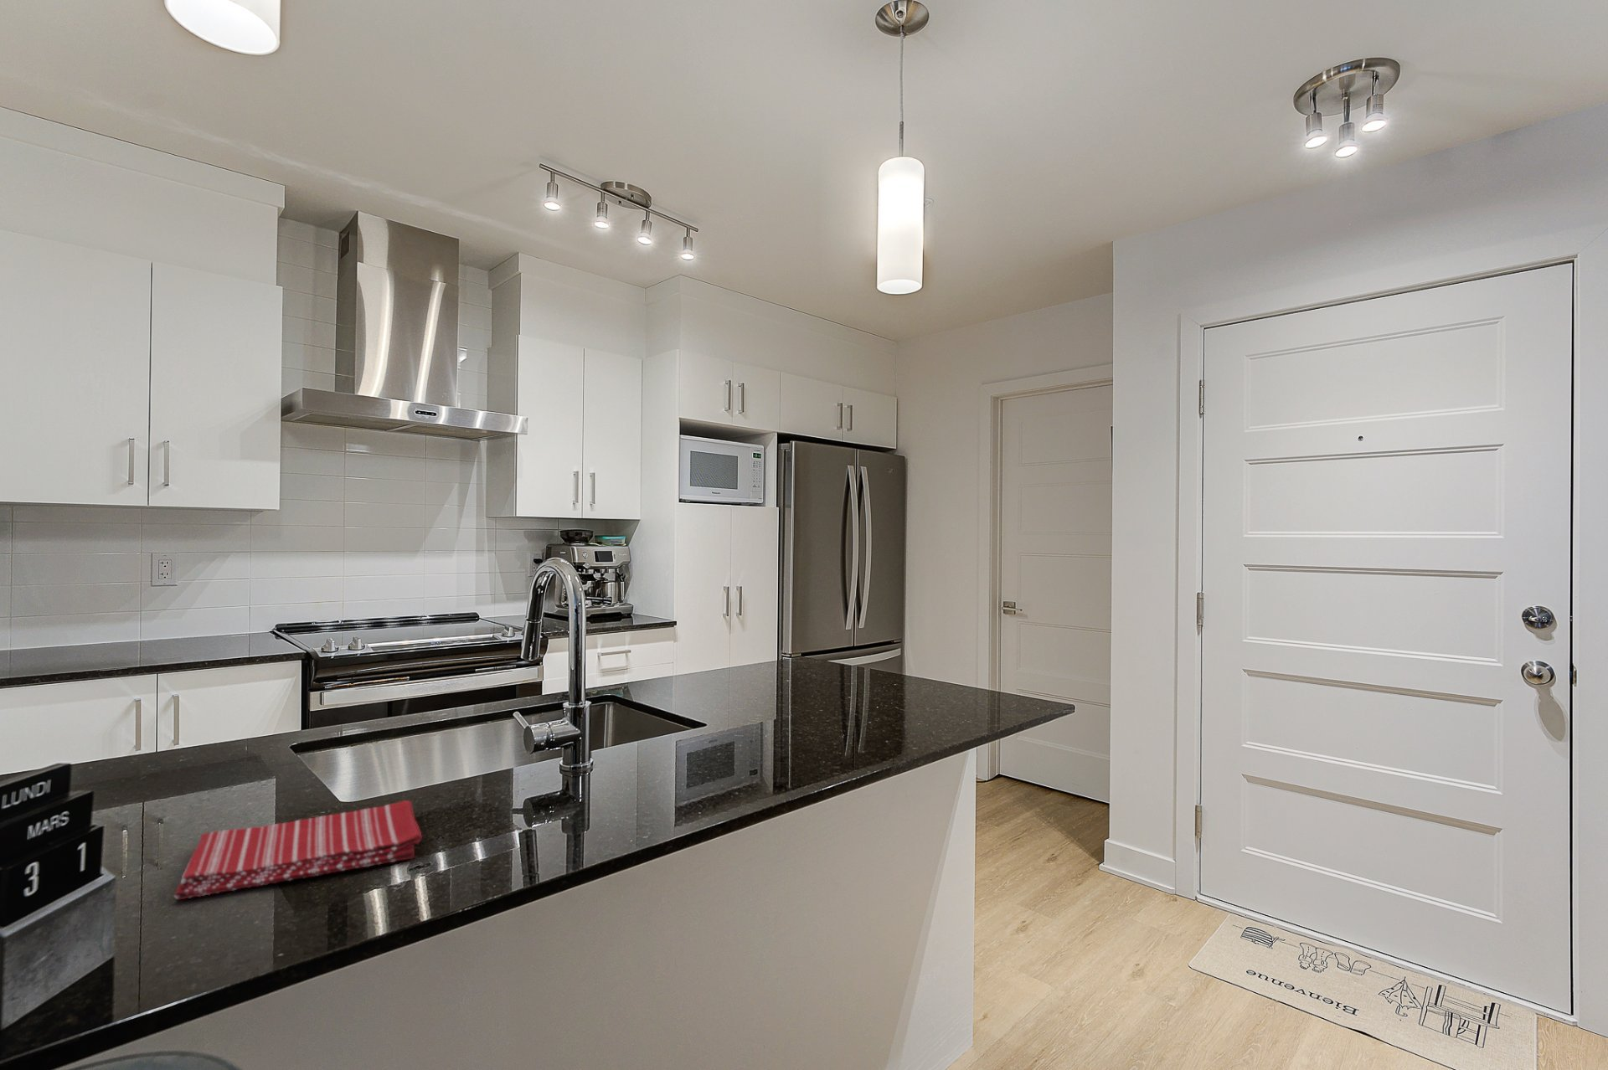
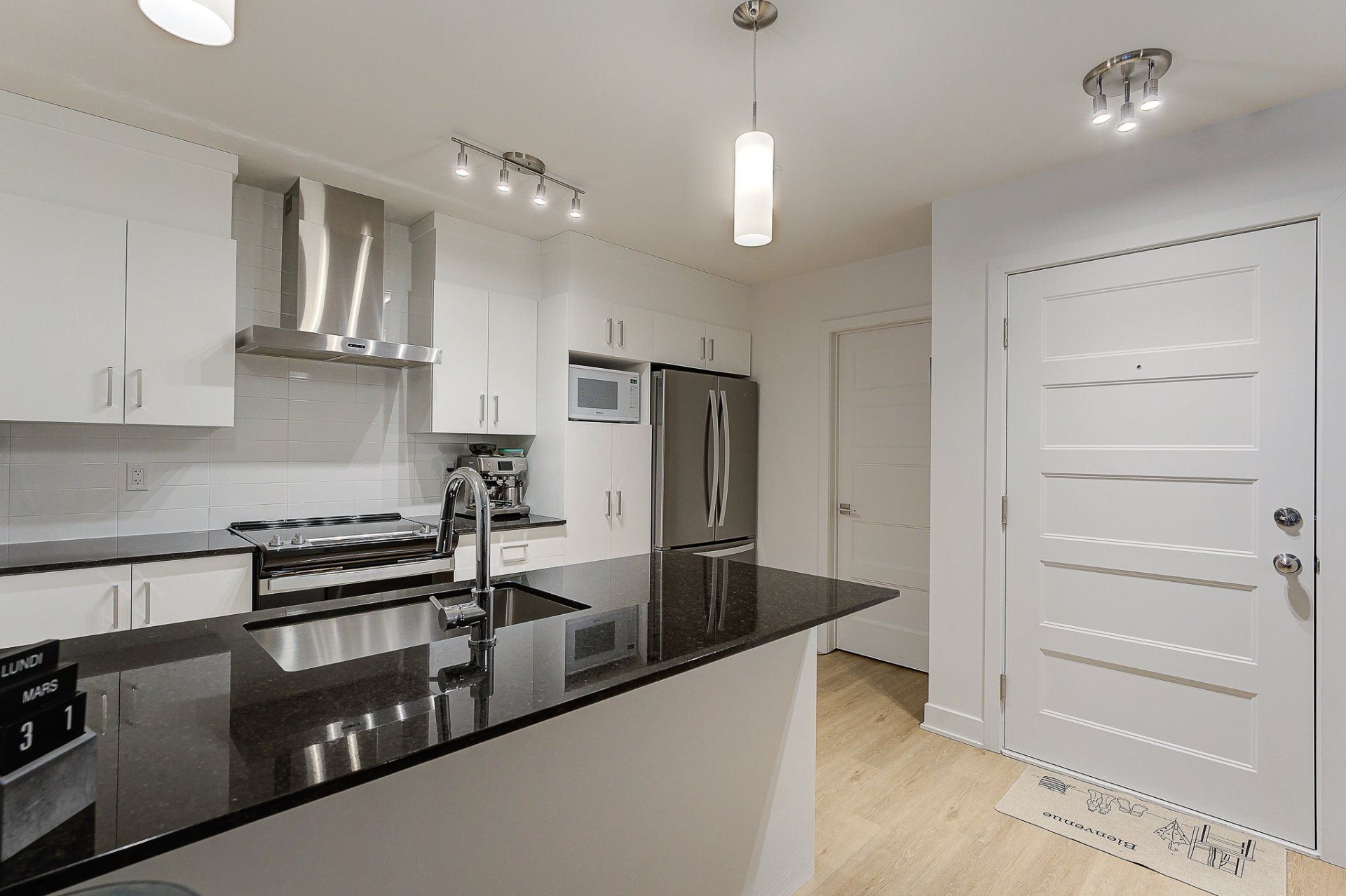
- dish towel [173,800,422,900]
